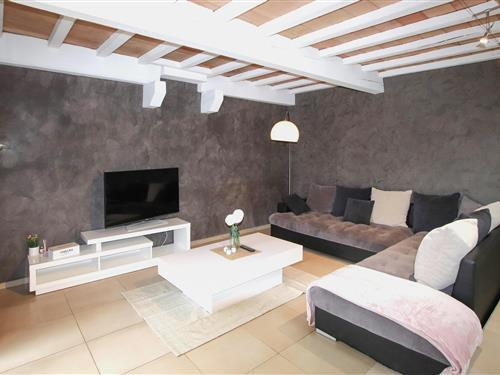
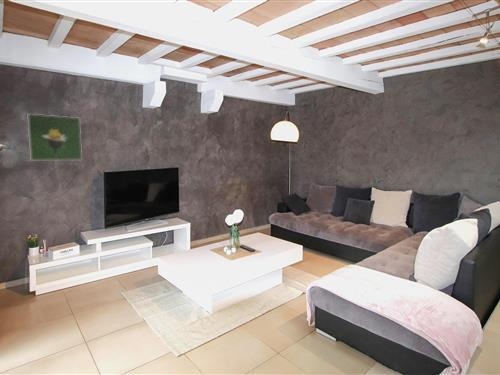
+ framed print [27,113,83,161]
